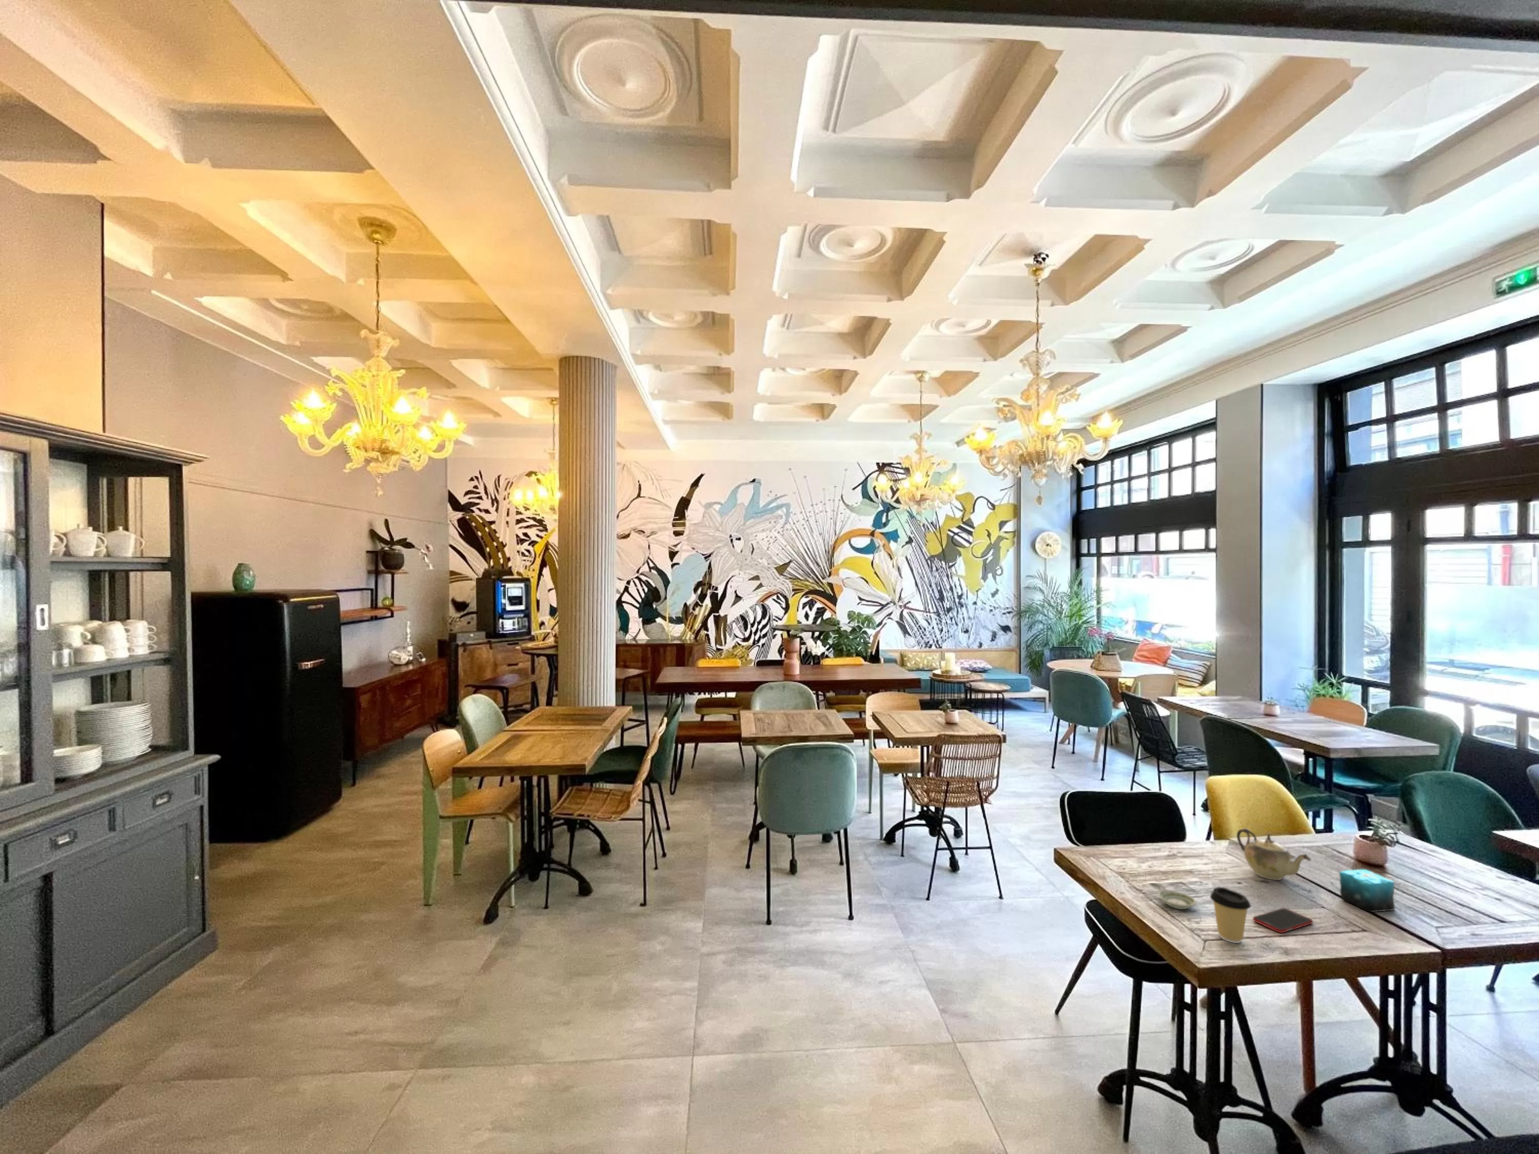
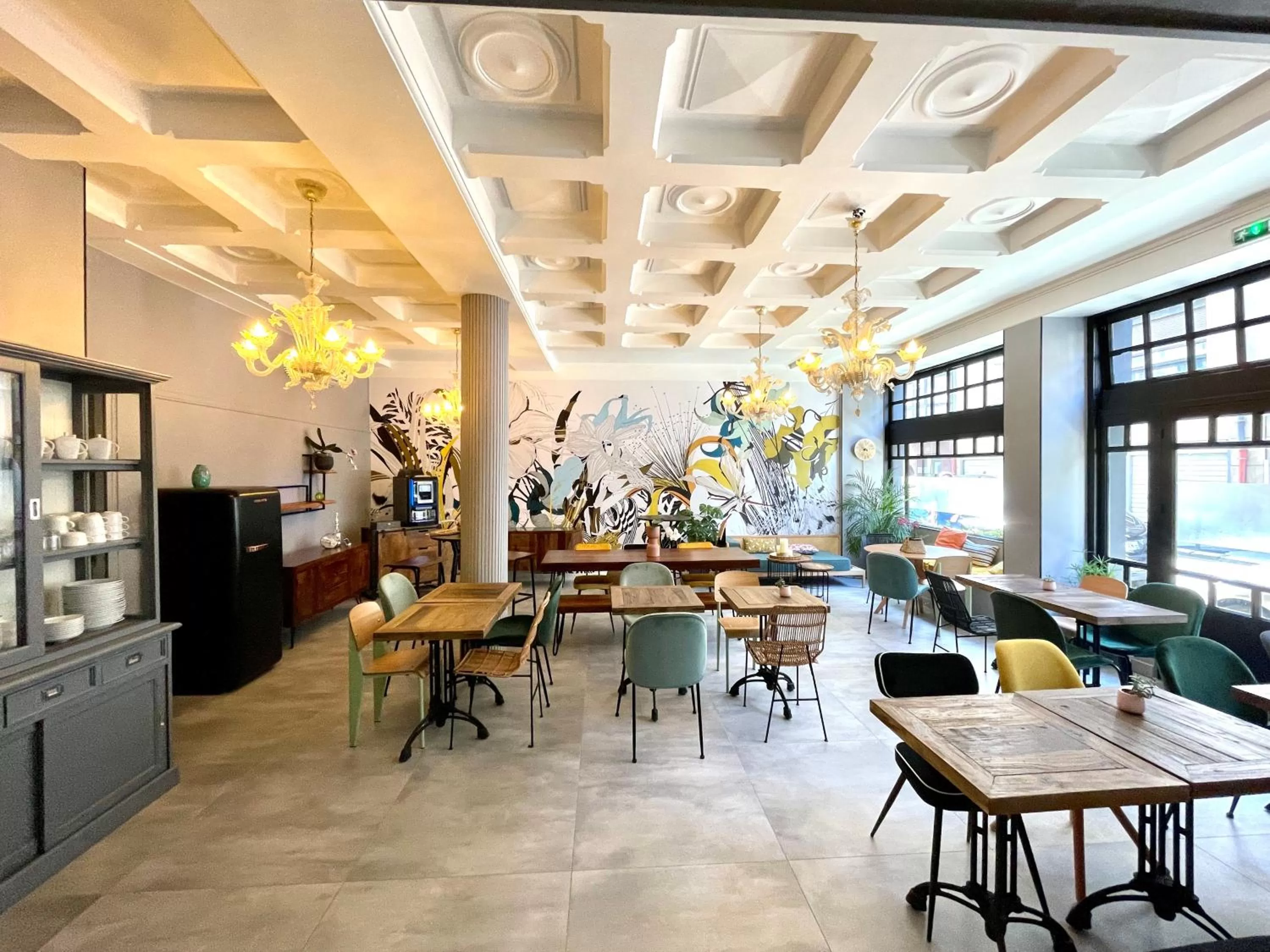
- candle [1339,865,1395,913]
- cell phone [1252,907,1314,933]
- saucer [1157,890,1197,910]
- coffee cup [1209,886,1252,944]
- teapot [1236,828,1311,880]
